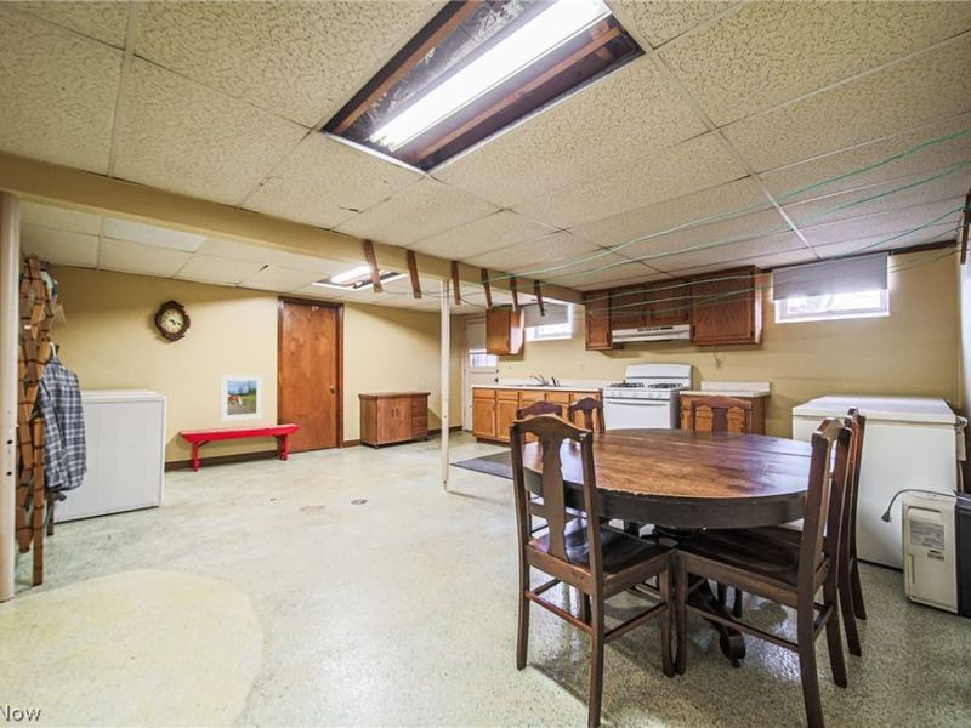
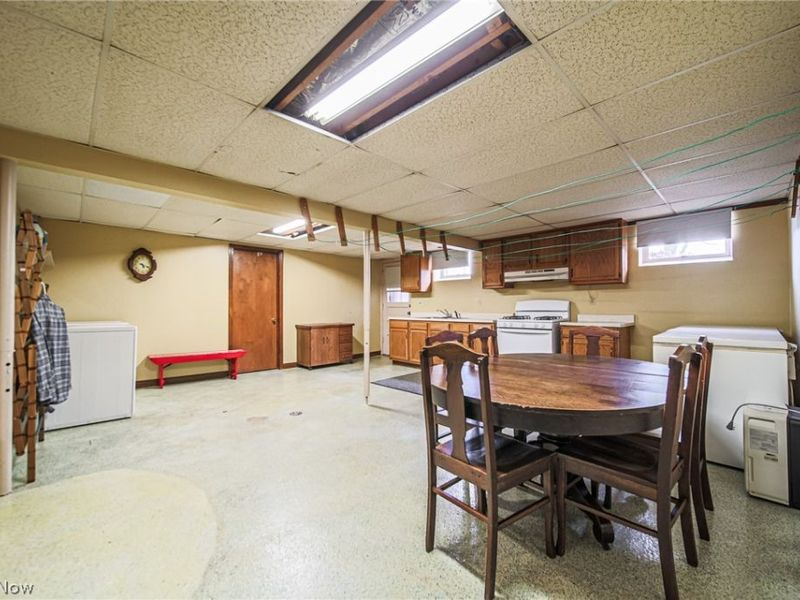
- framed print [218,374,265,423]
